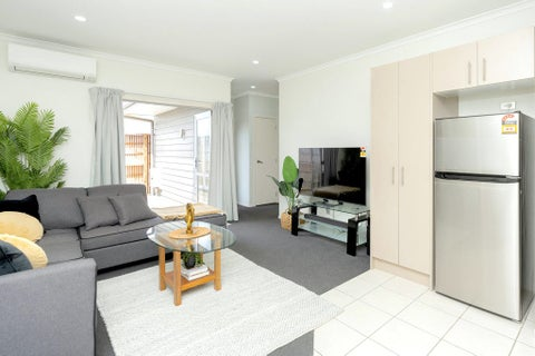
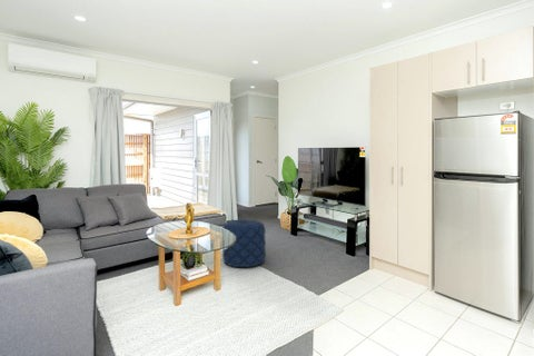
+ pouf [221,218,267,268]
